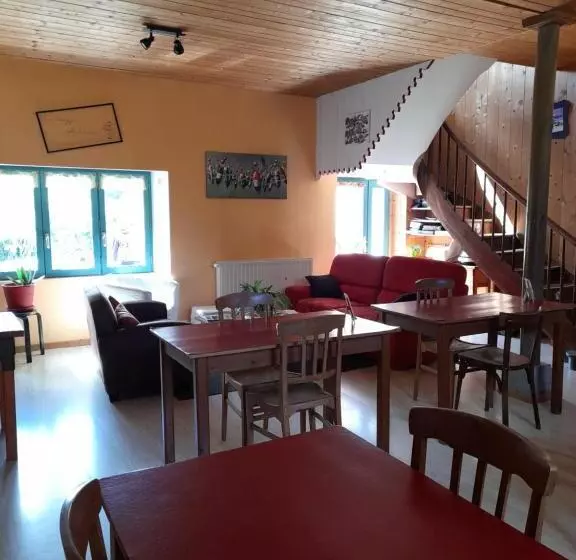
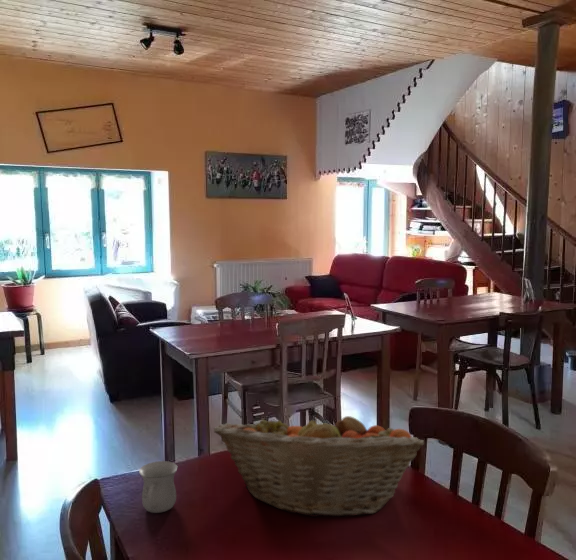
+ mug [138,460,178,514]
+ fruit basket [213,408,425,518]
